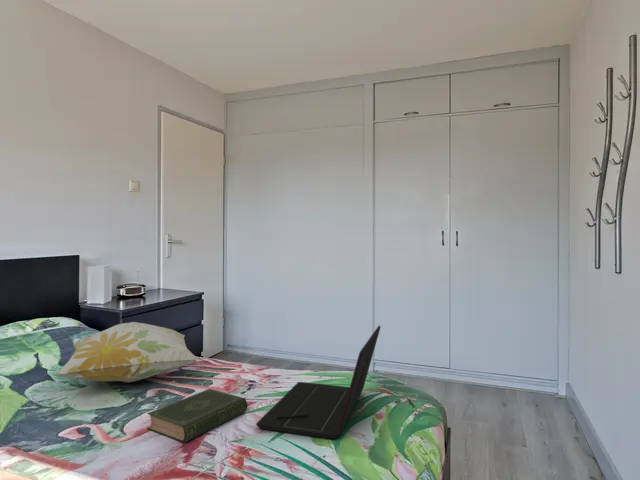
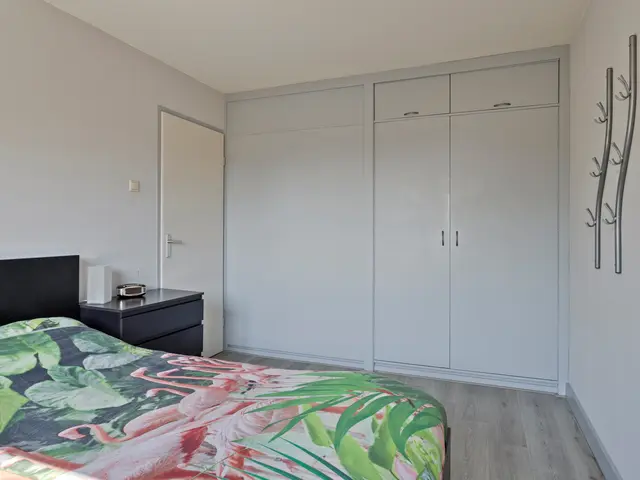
- laptop [255,325,382,440]
- decorative pillow [54,321,199,384]
- book [146,388,248,444]
